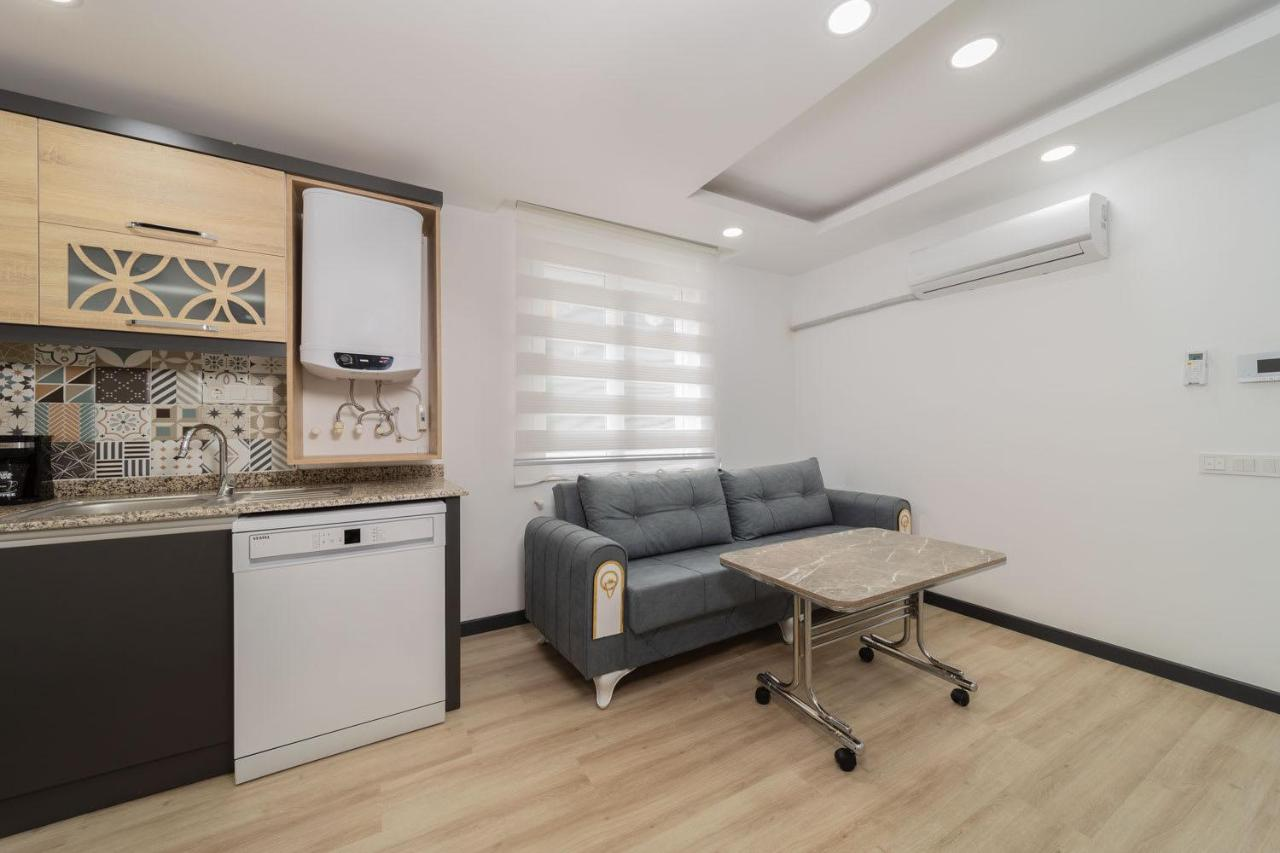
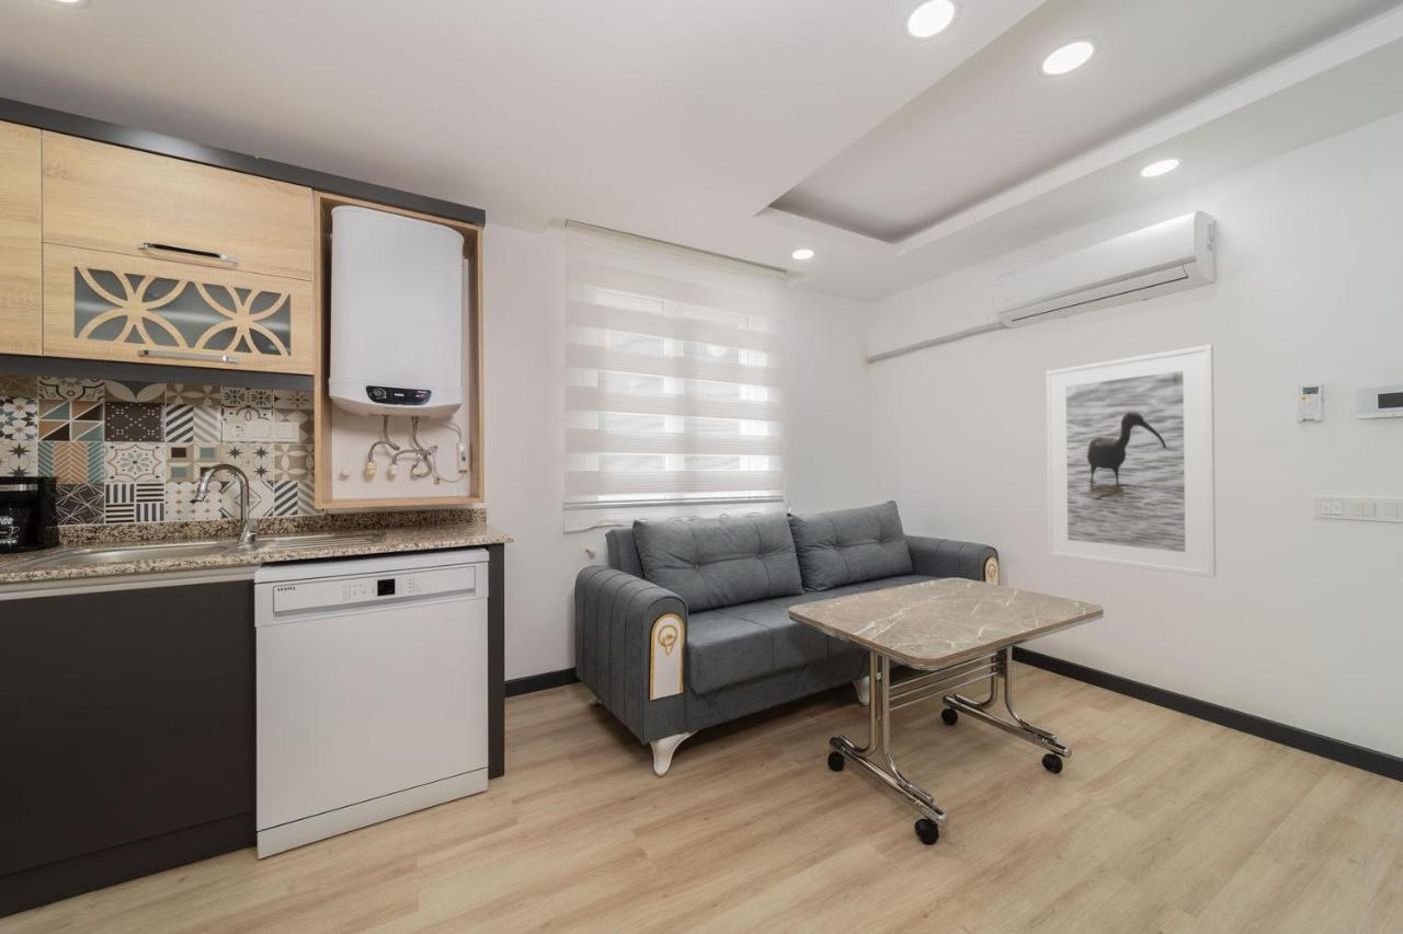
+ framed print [1045,344,1217,578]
